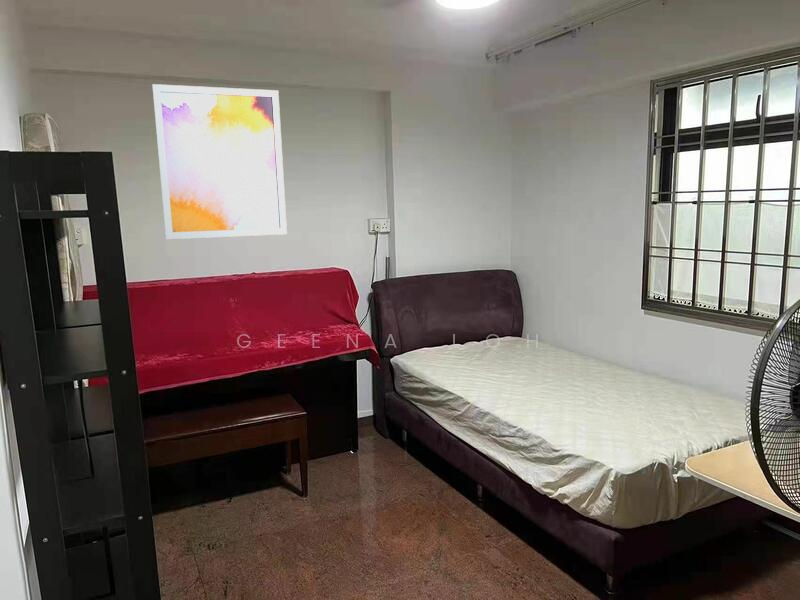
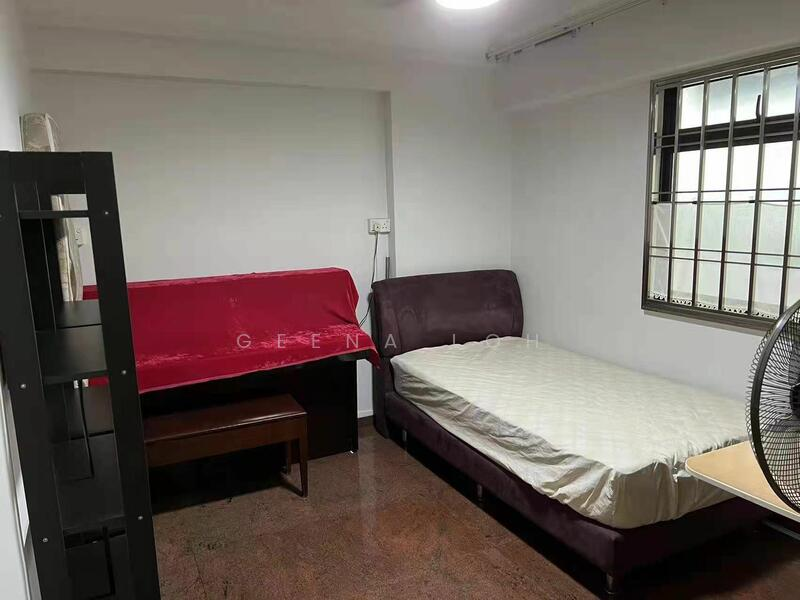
- wall art [151,83,288,240]
